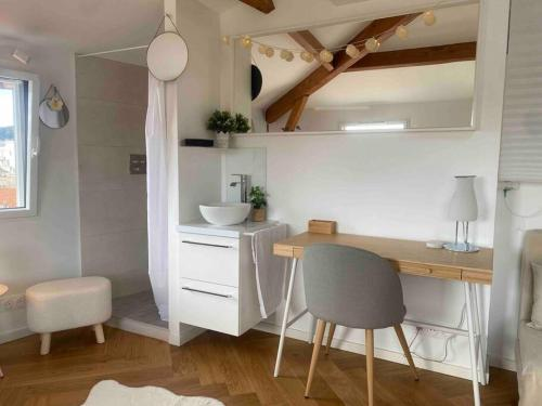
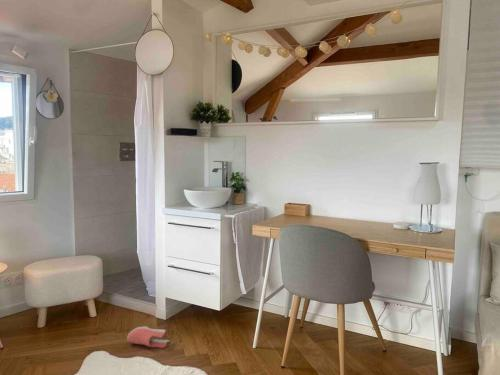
+ shoe [126,326,170,349]
